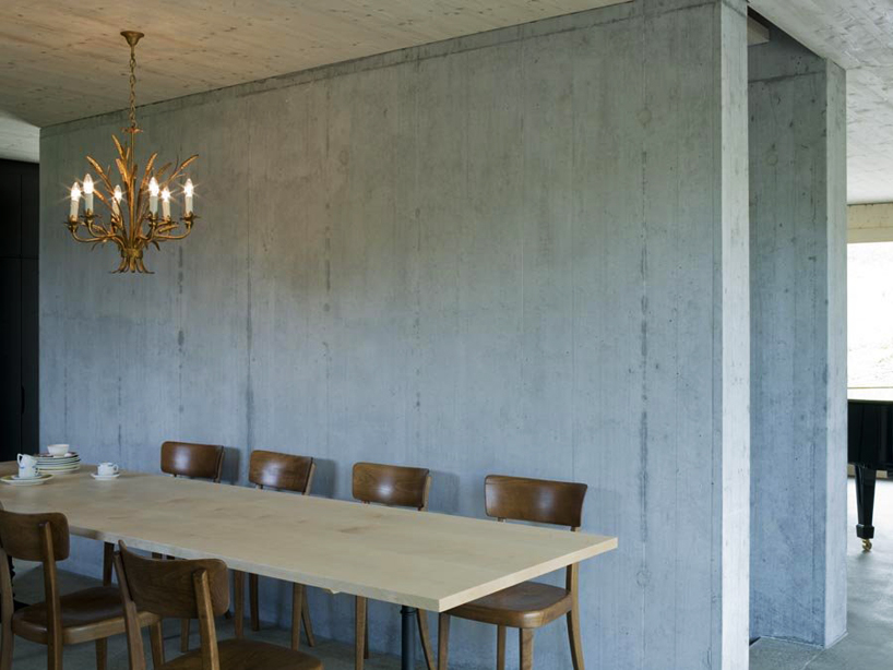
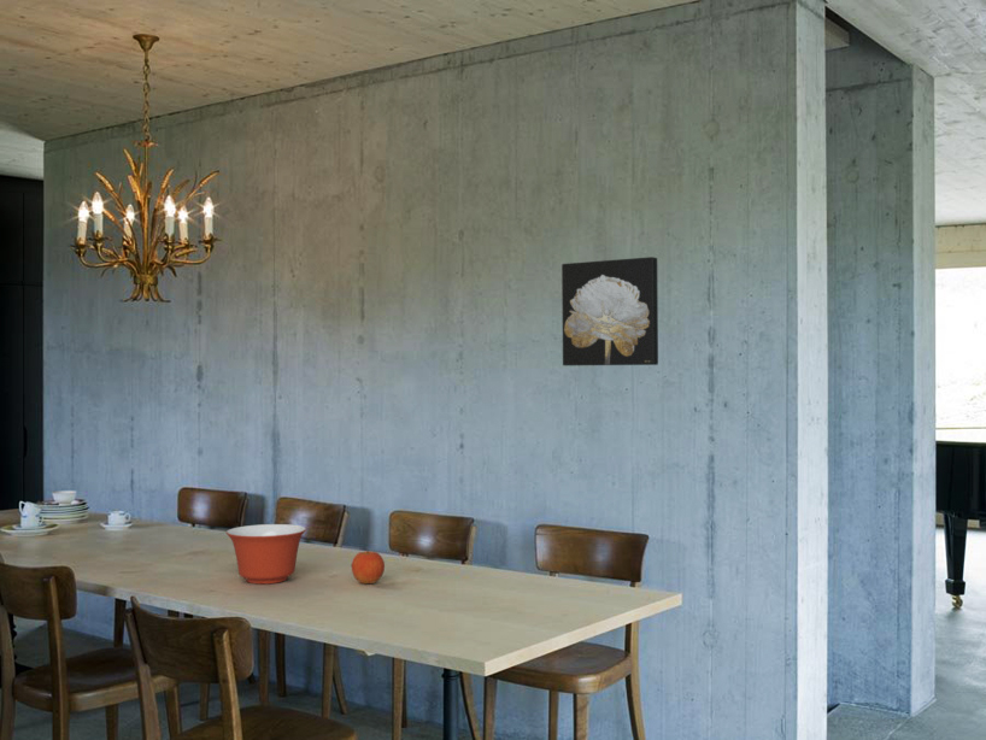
+ wall art [561,256,659,366]
+ mixing bowl [225,523,307,585]
+ fruit [351,550,386,585]
